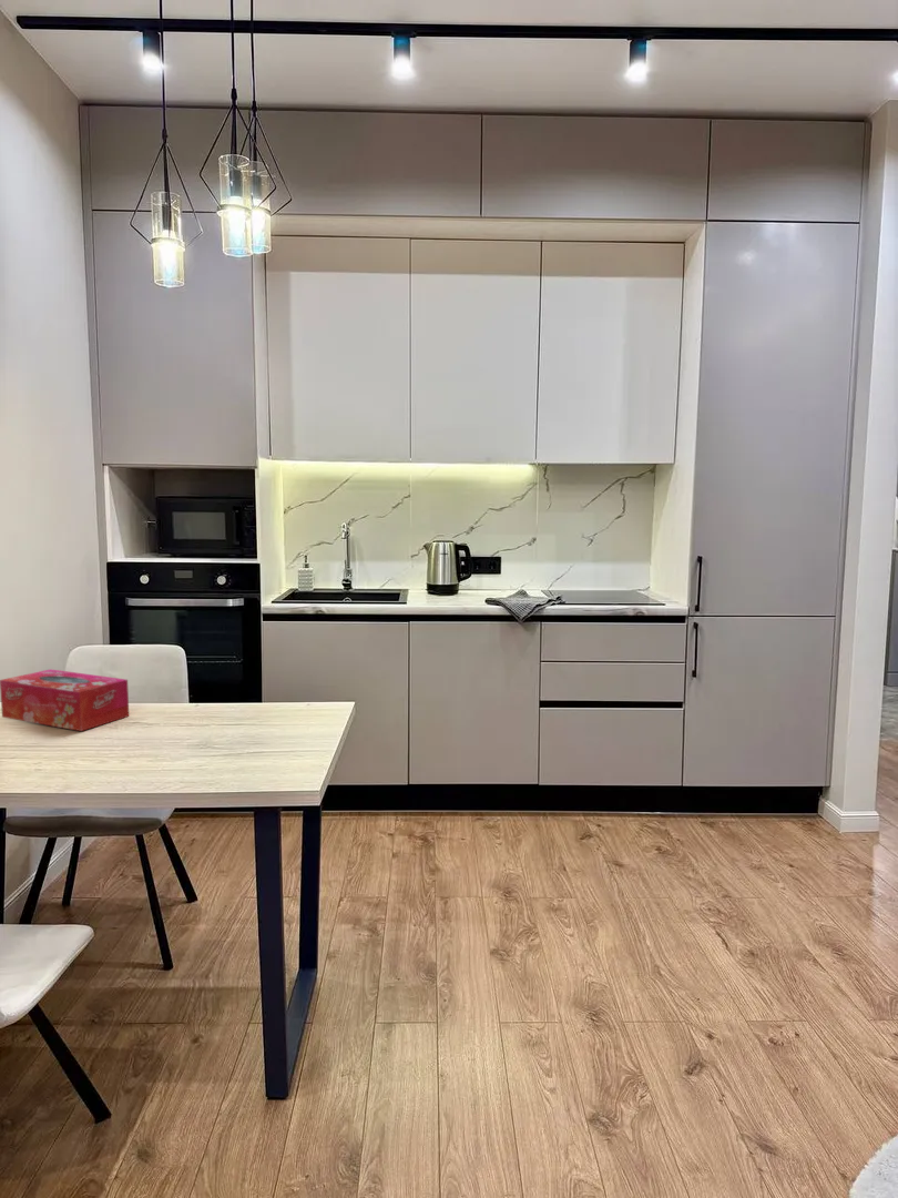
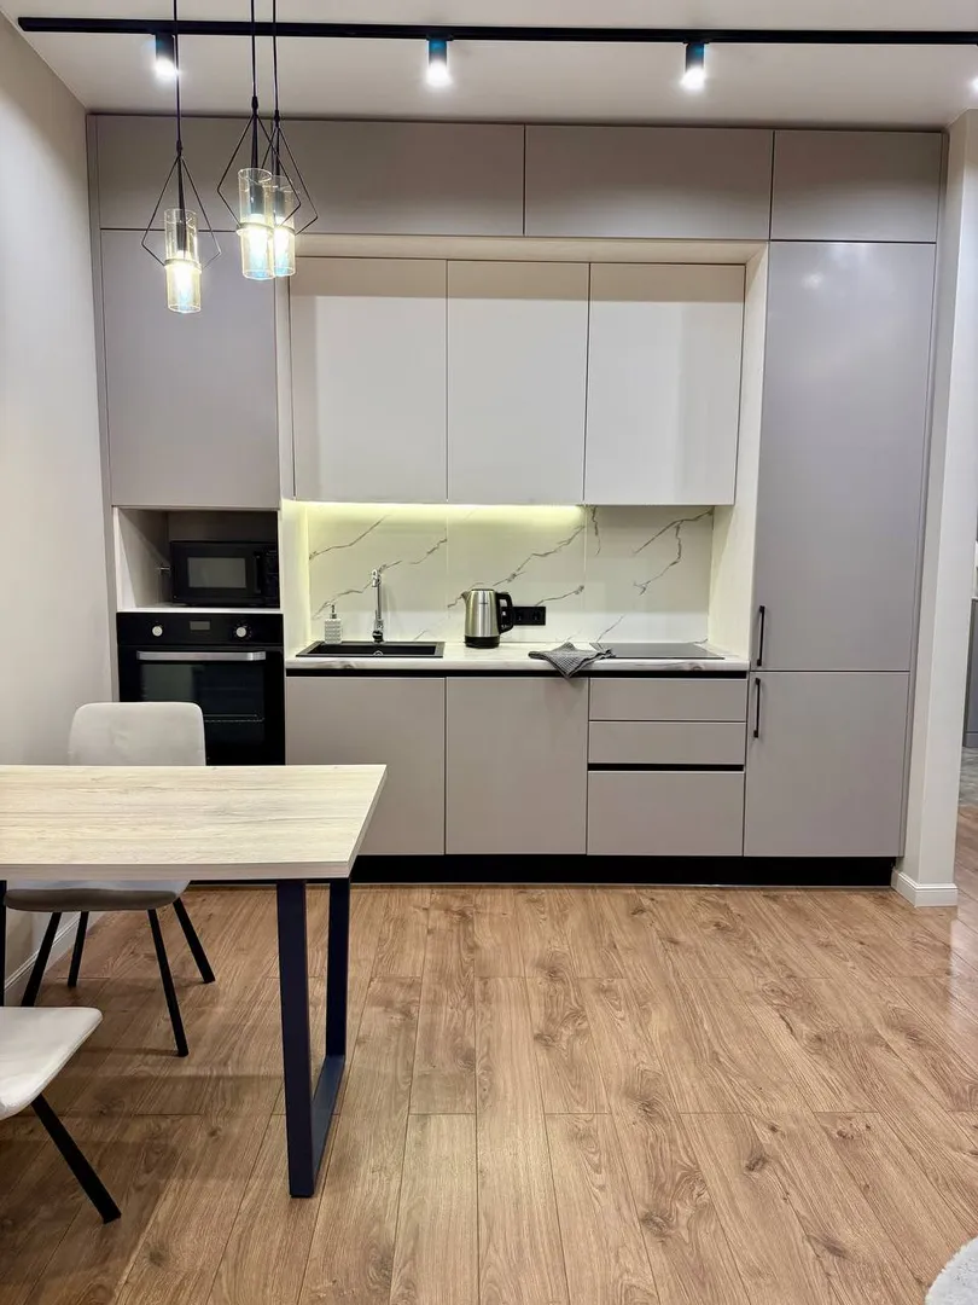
- tissue box [0,668,130,732]
